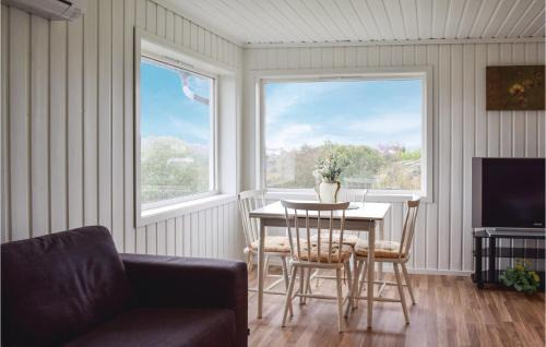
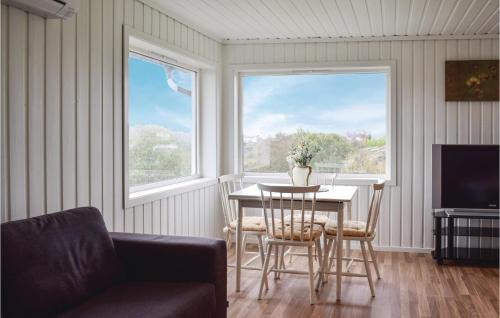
- flowering plant [497,258,541,296]
